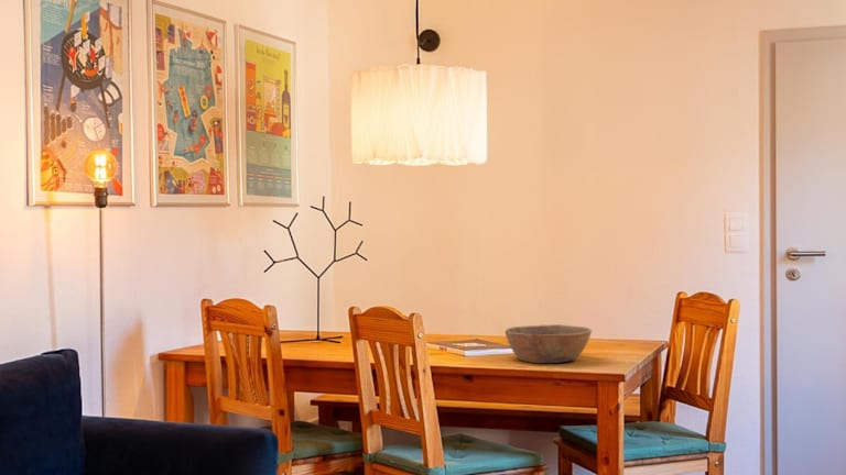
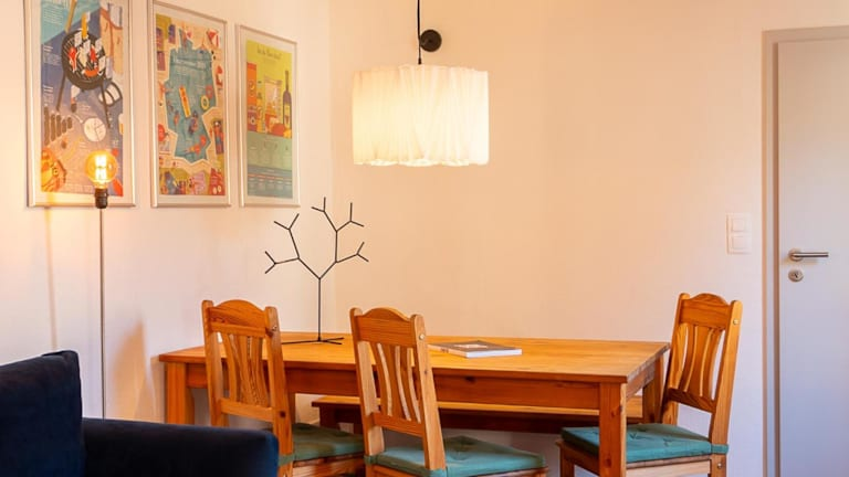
- bowl [503,323,593,364]
